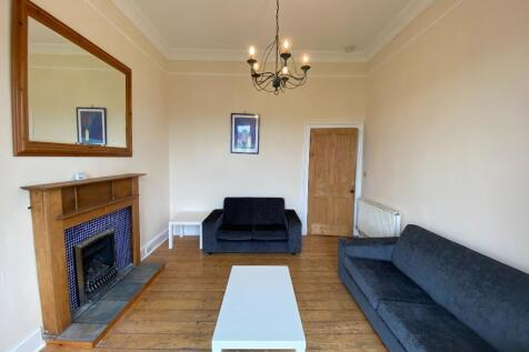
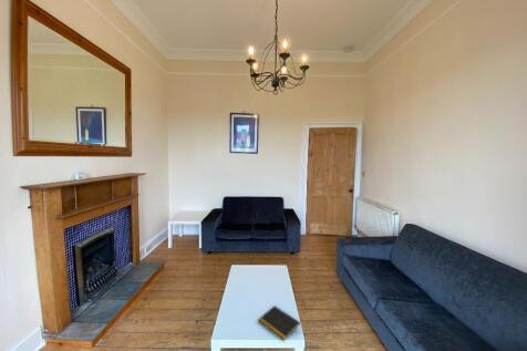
+ notepad [257,304,301,342]
